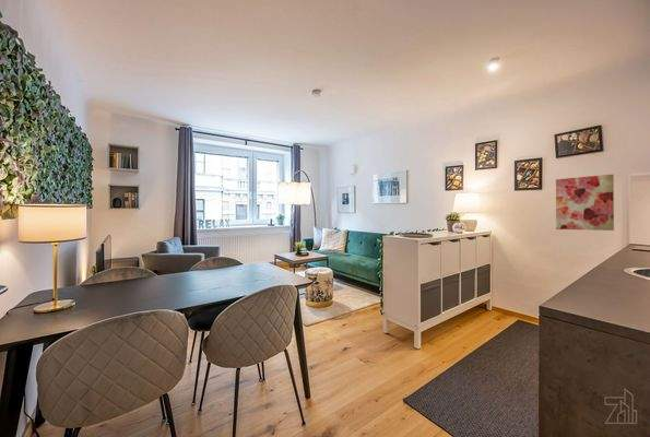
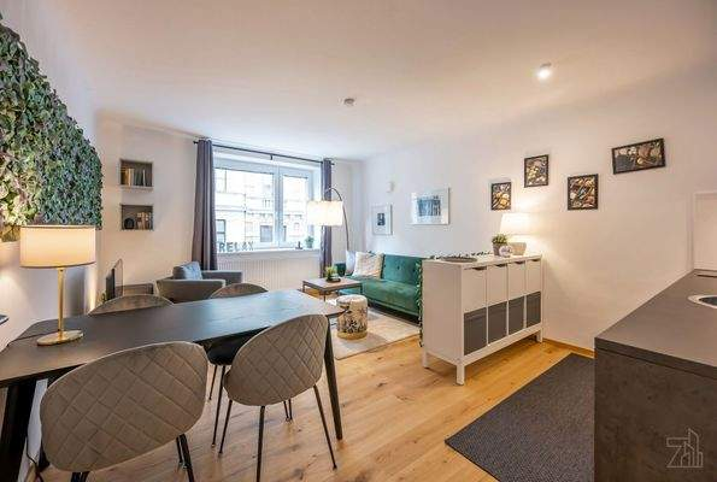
- wall art [555,174,615,232]
